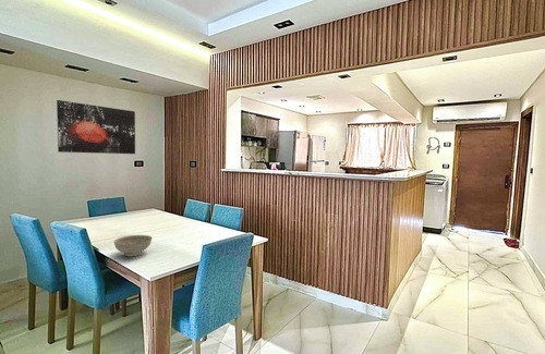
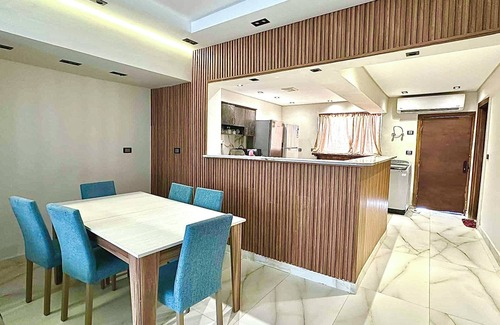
- decorative bowl [112,234,154,258]
- wall art [56,99,136,155]
